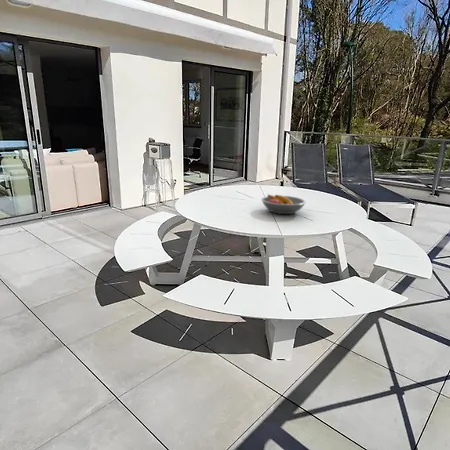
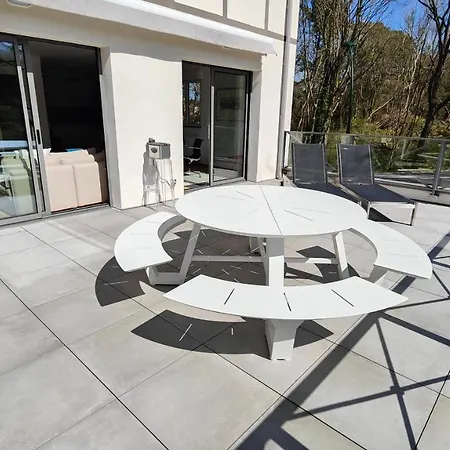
- fruit bowl [260,194,307,215]
